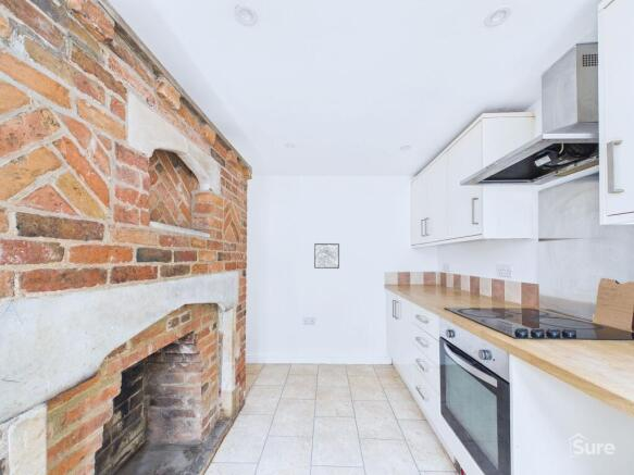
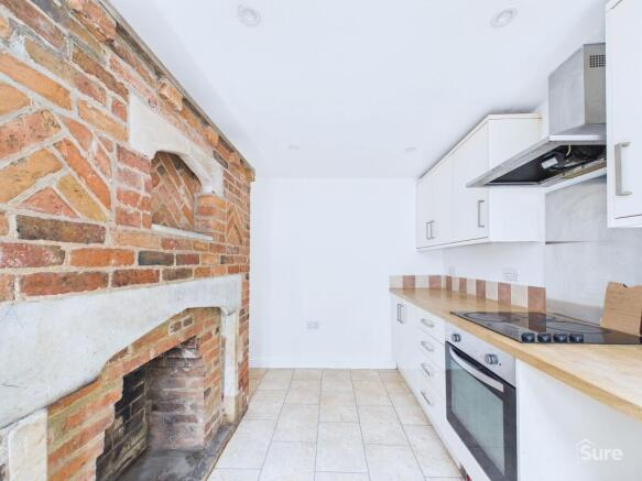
- wall art [313,242,340,270]
